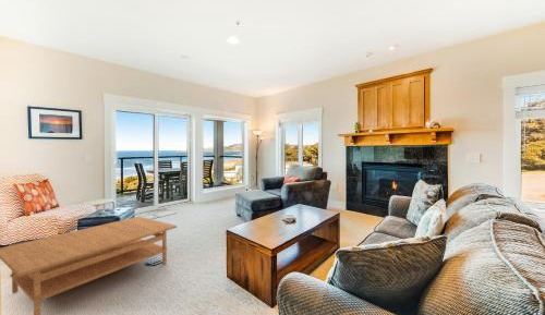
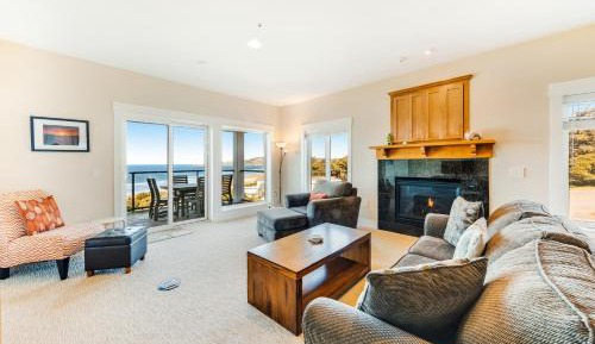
- coffee table [0,216,178,315]
